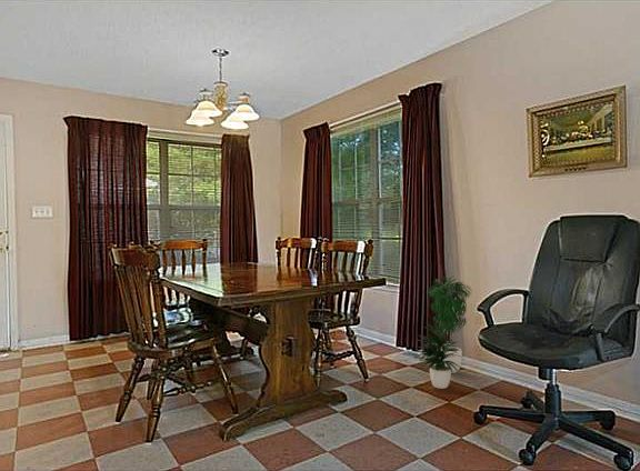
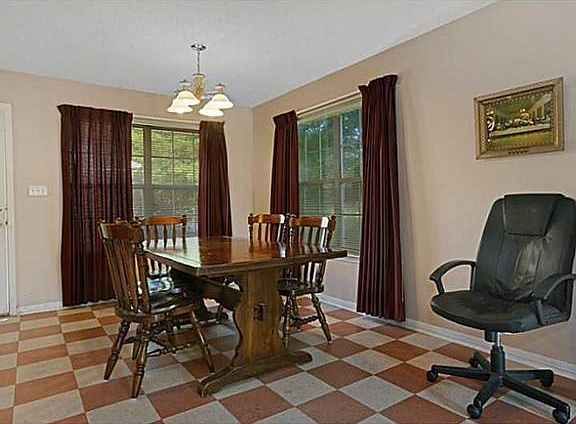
- potted plant [412,273,473,390]
